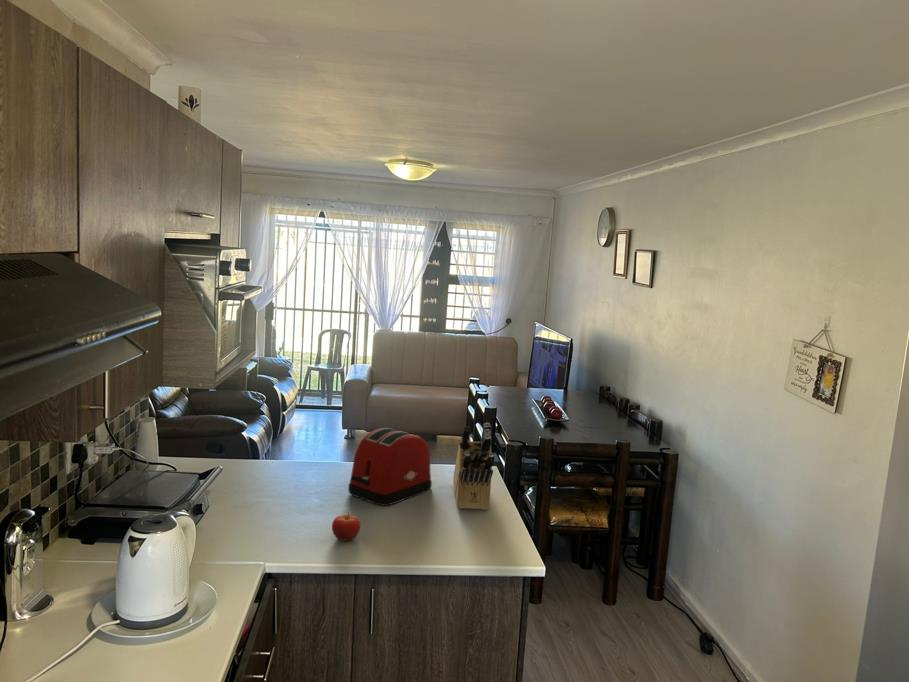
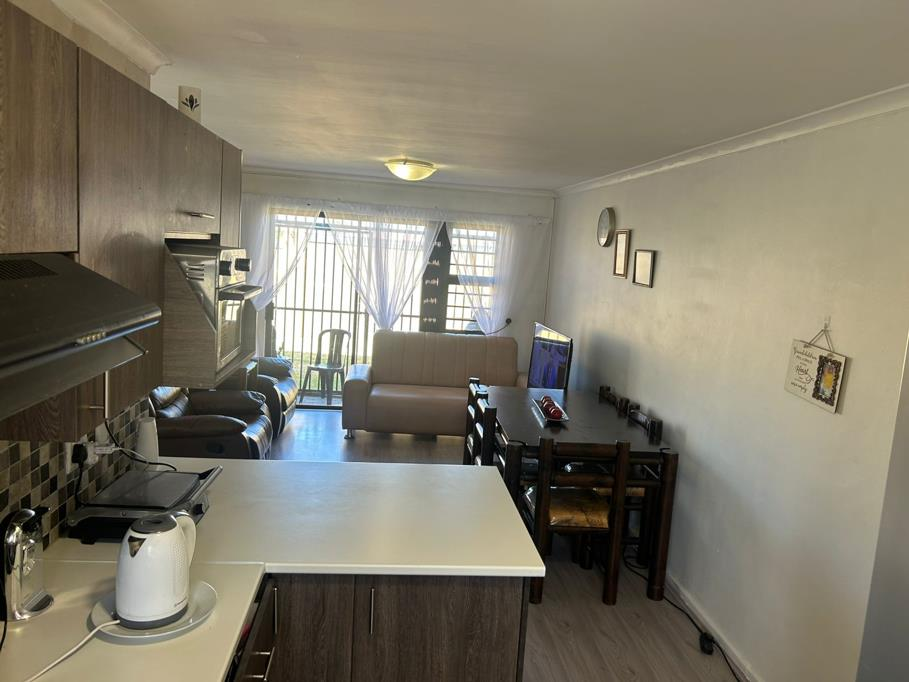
- fruit [331,511,361,542]
- knife block [452,422,496,511]
- toaster [347,427,433,507]
